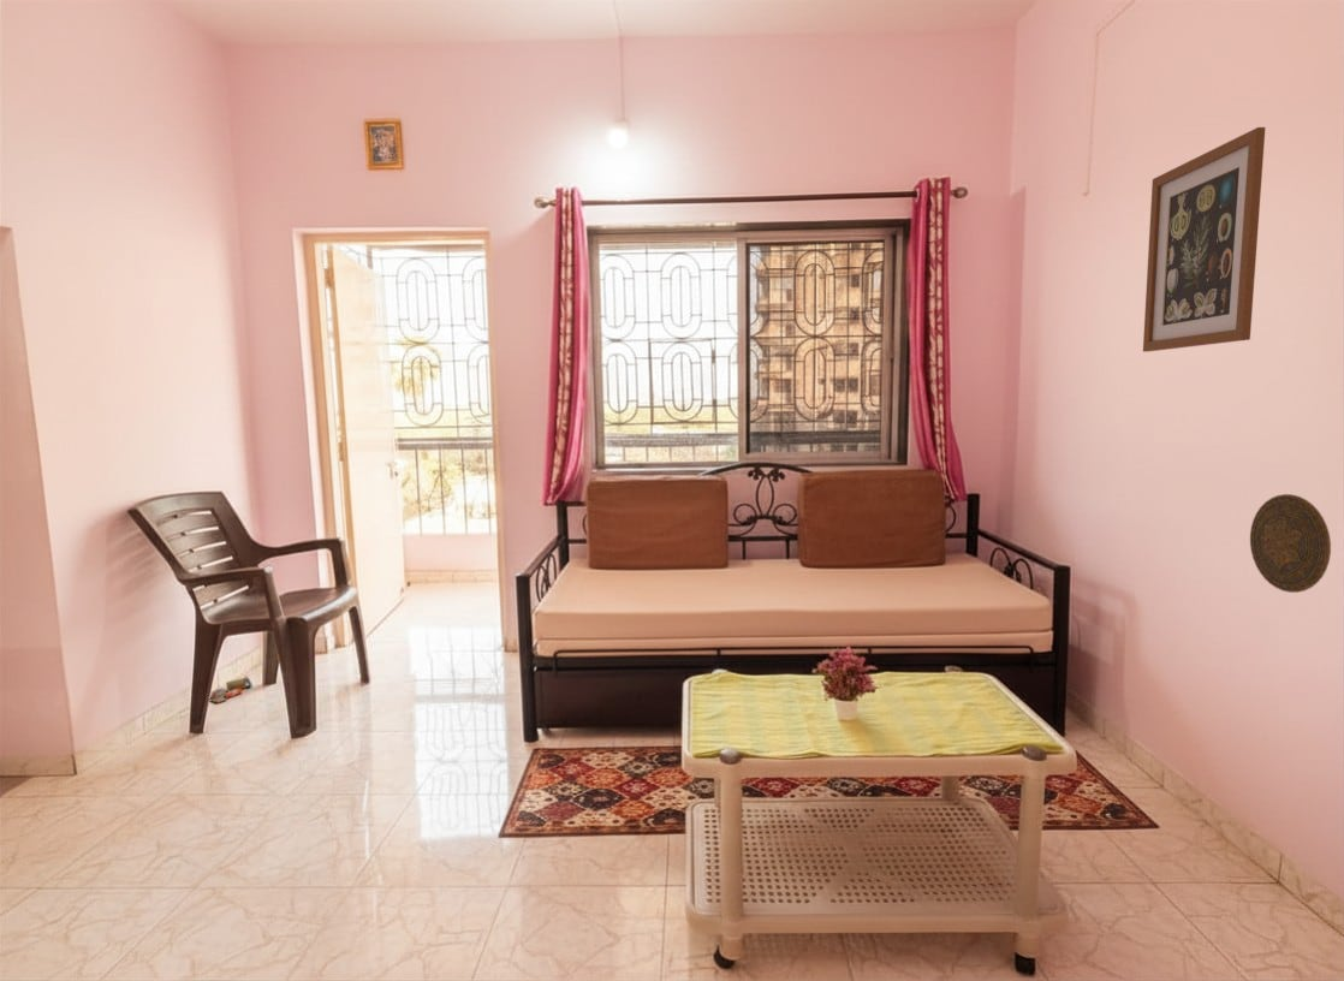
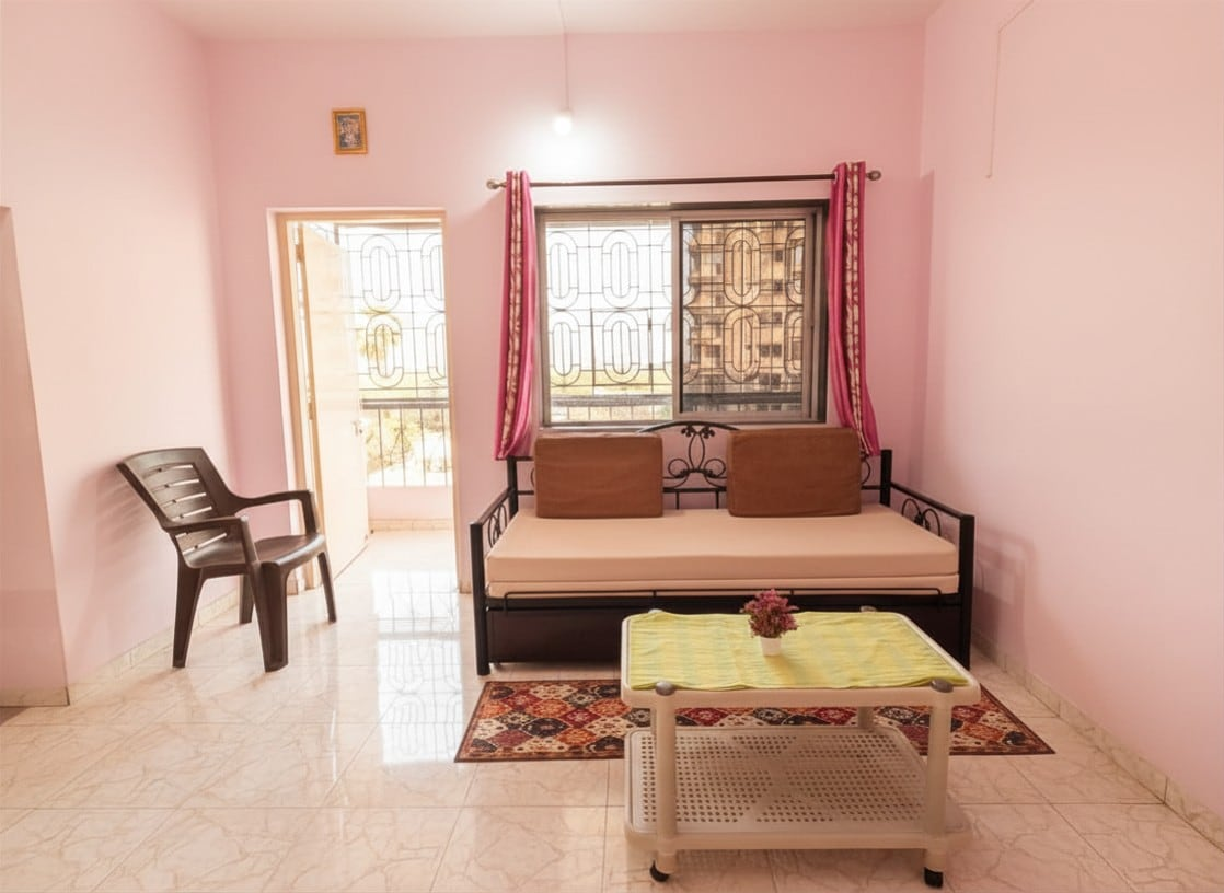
- box [208,674,254,704]
- decorative plate [1249,493,1332,594]
- wall art [1142,126,1266,352]
